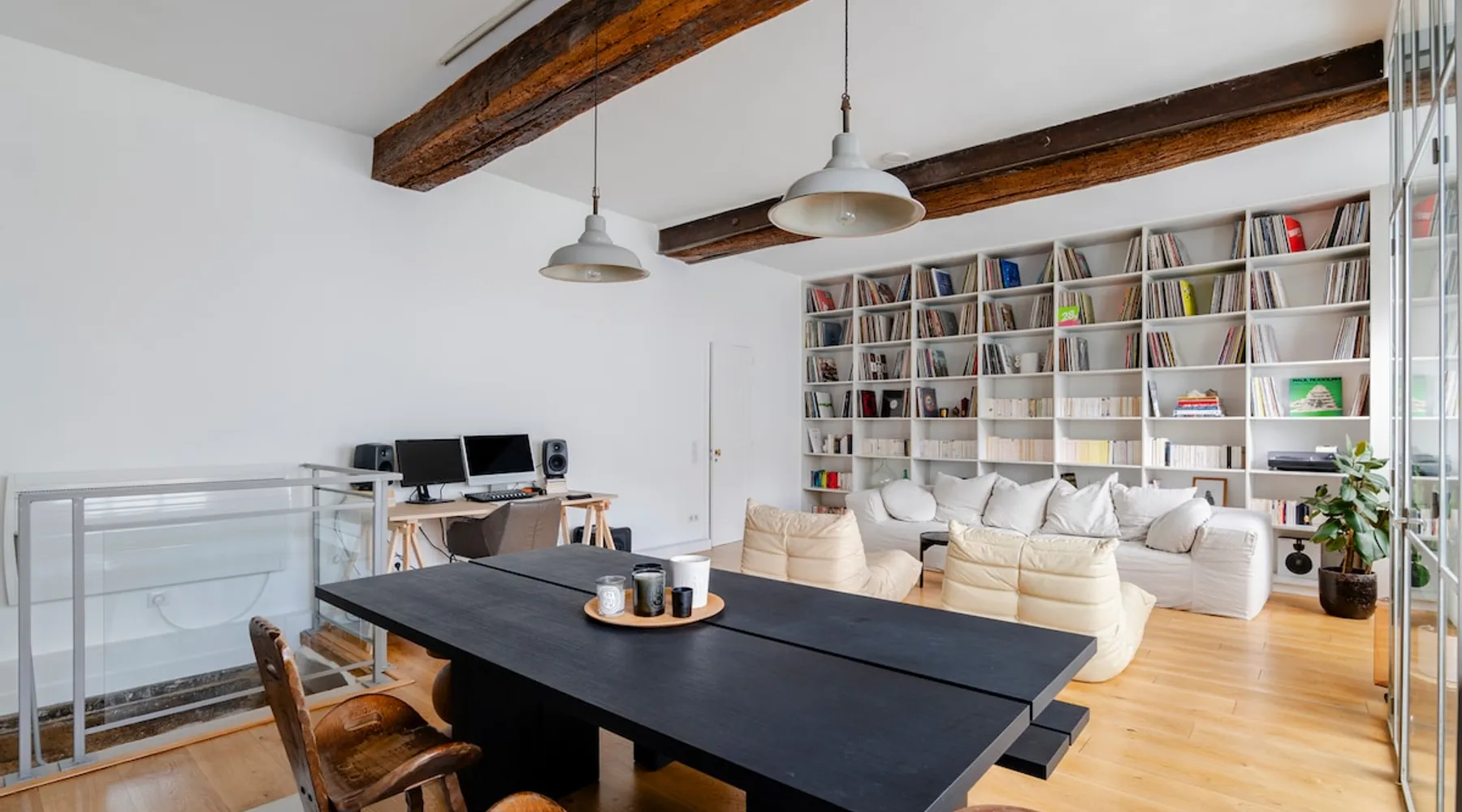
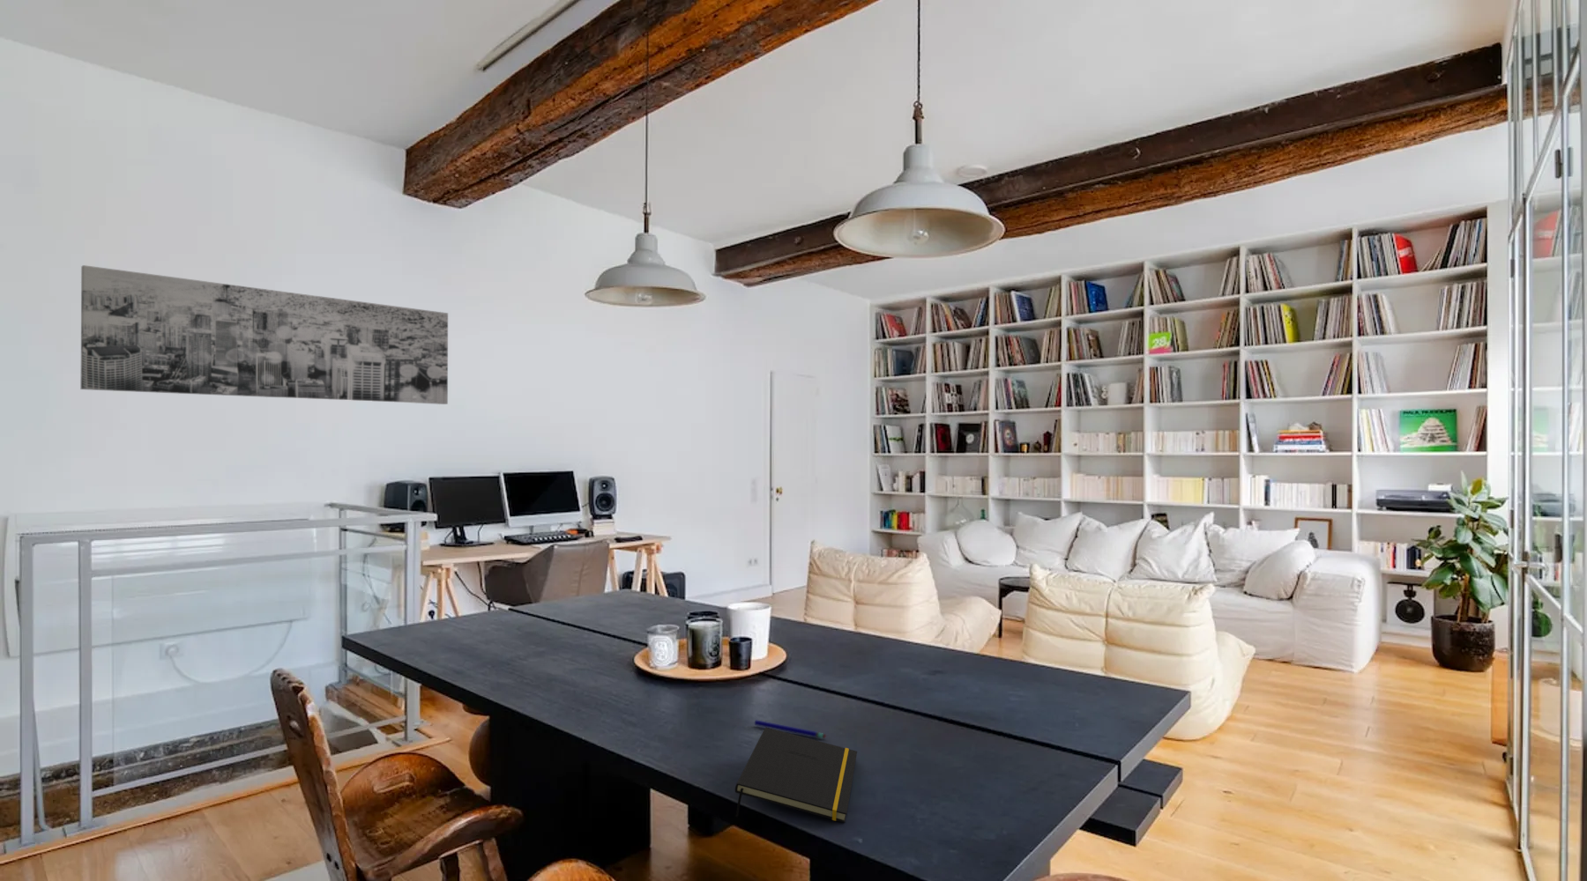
+ pen [753,719,827,739]
+ notepad [735,727,858,823]
+ wall art [80,265,448,406]
